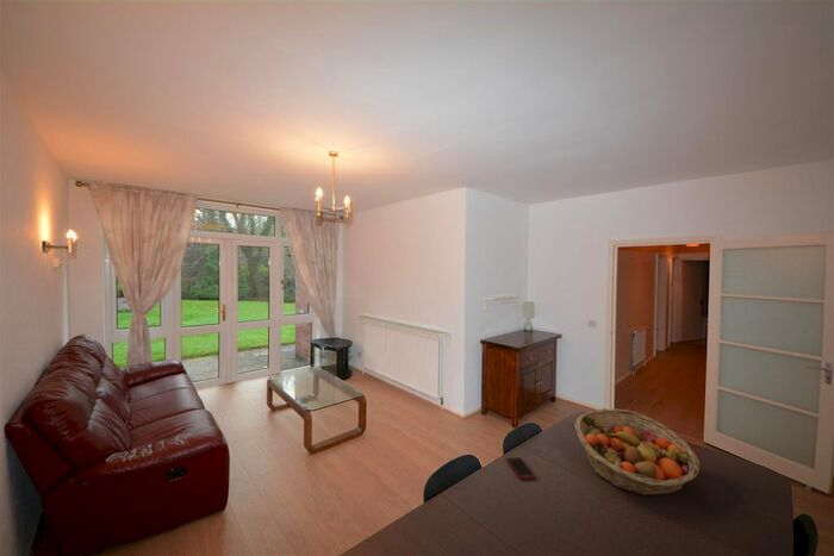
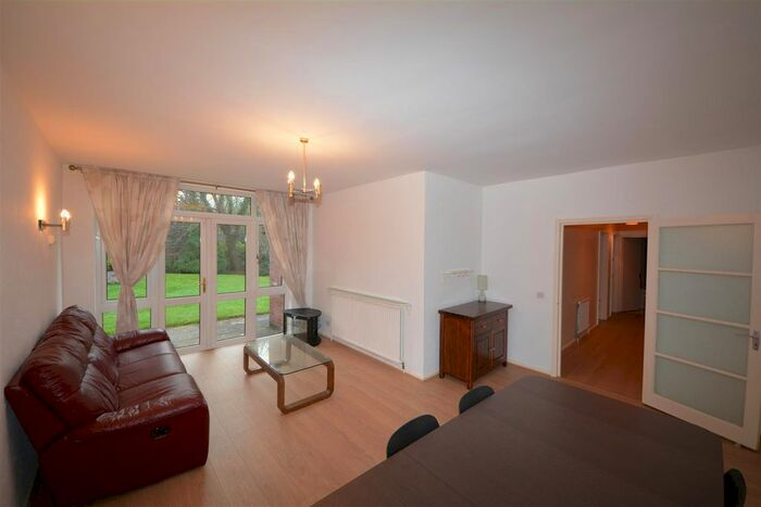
- cell phone [505,456,536,480]
- fruit basket [574,407,701,498]
